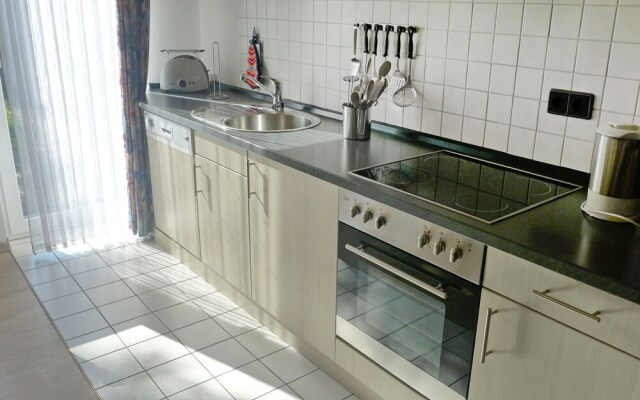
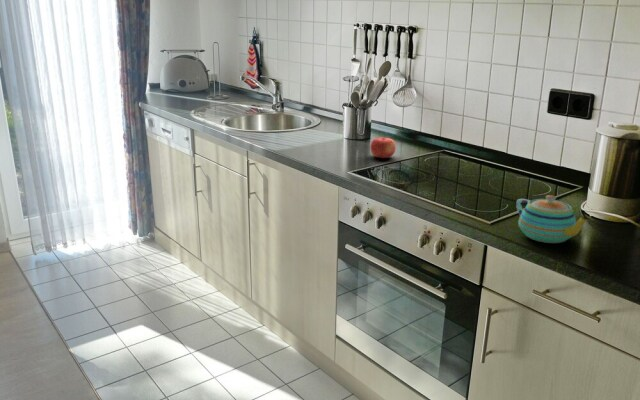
+ fruit [369,135,397,159]
+ teapot [515,194,592,244]
